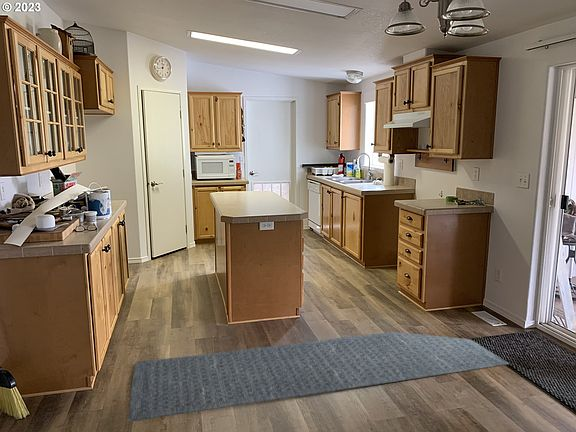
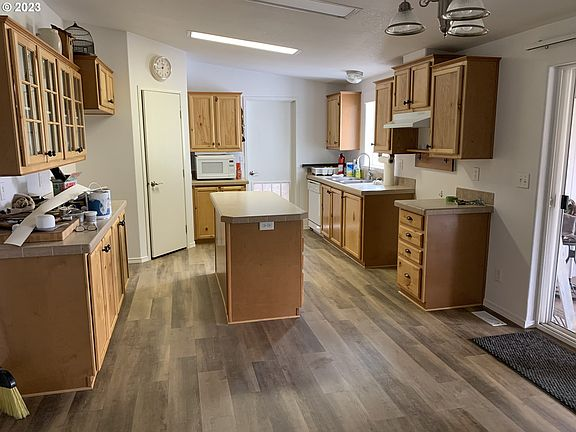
- rug [127,331,510,423]
